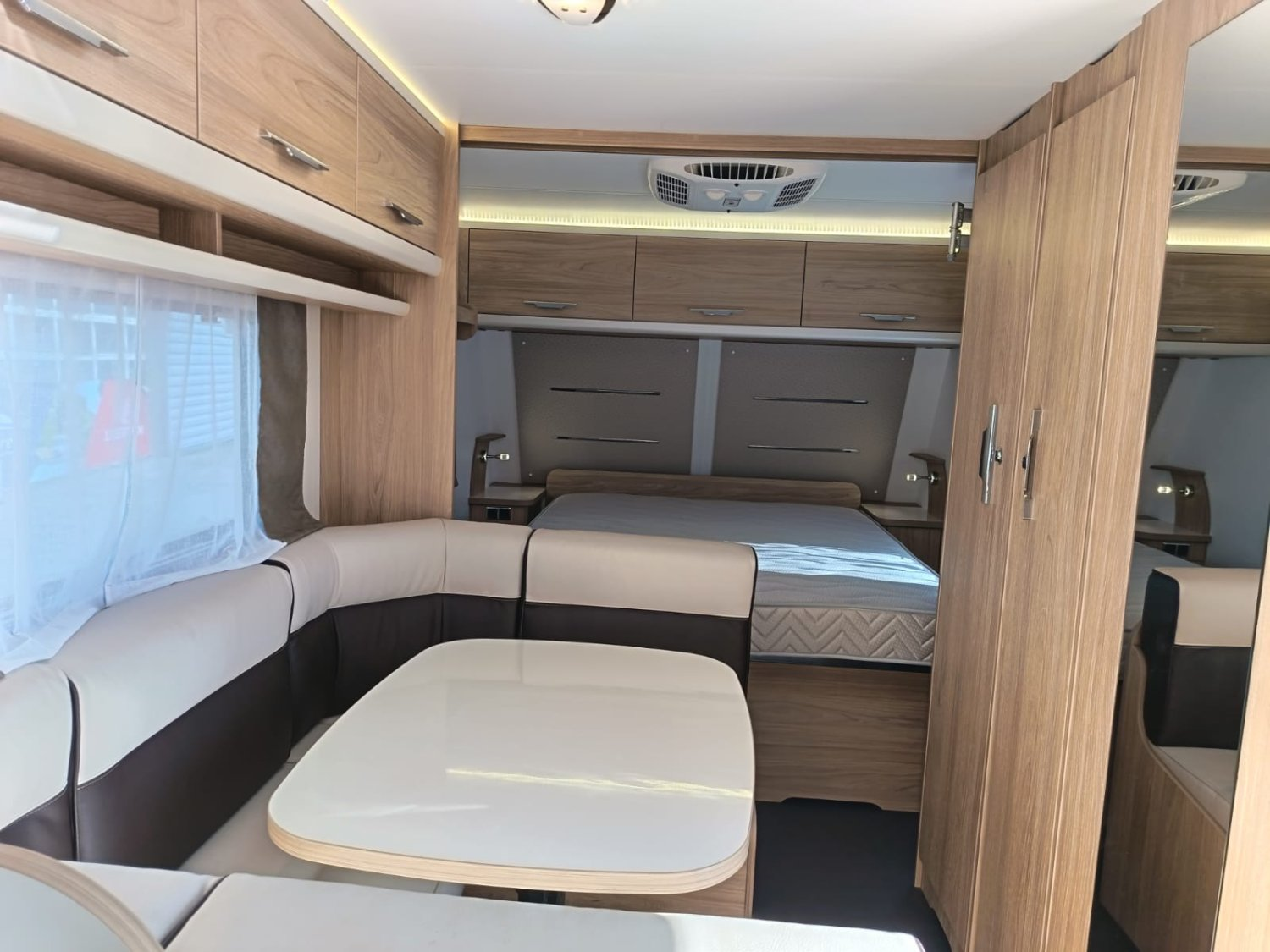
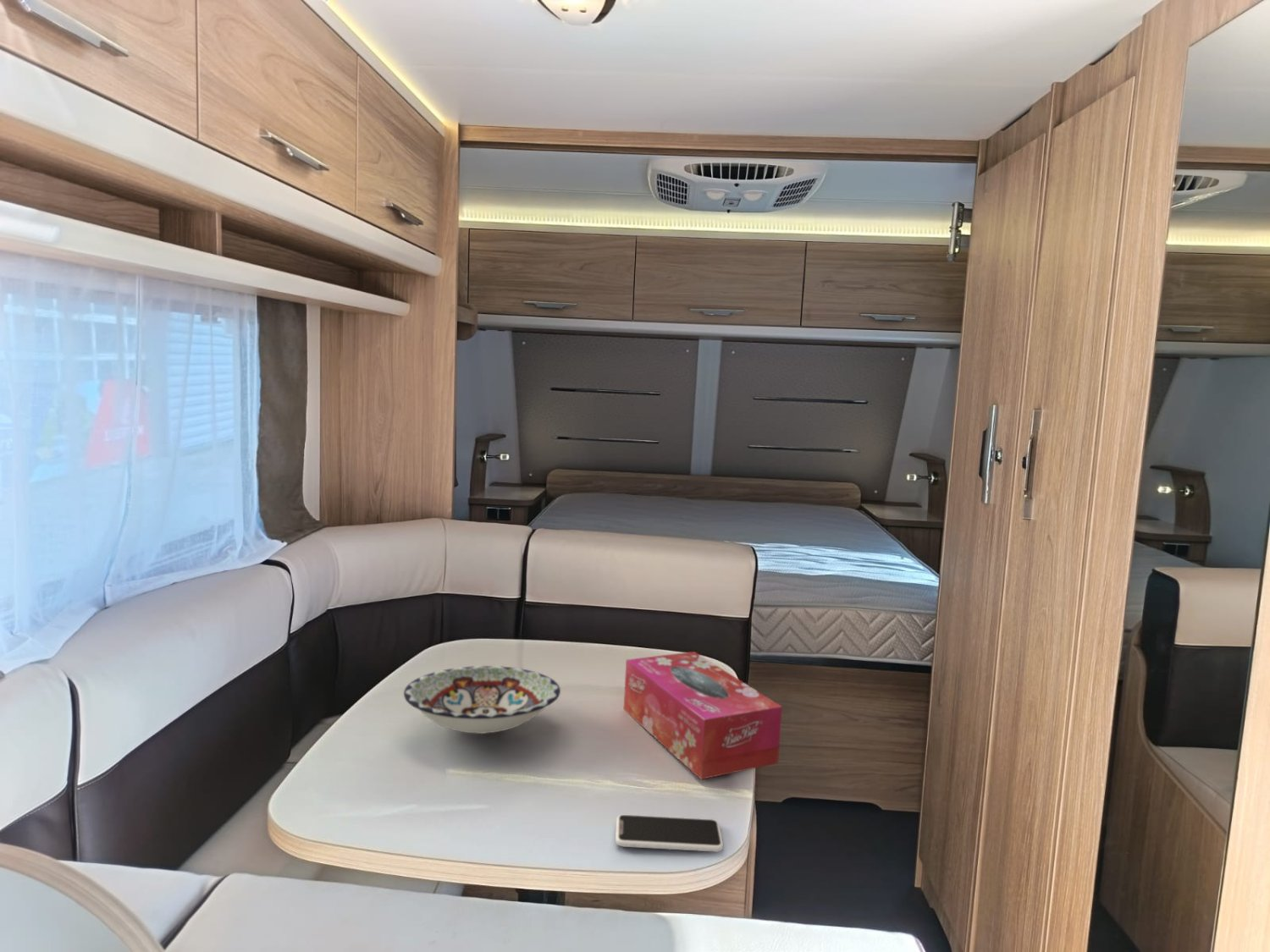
+ tissue box [623,651,783,780]
+ smartphone [615,814,724,853]
+ bowl [403,665,561,735]
